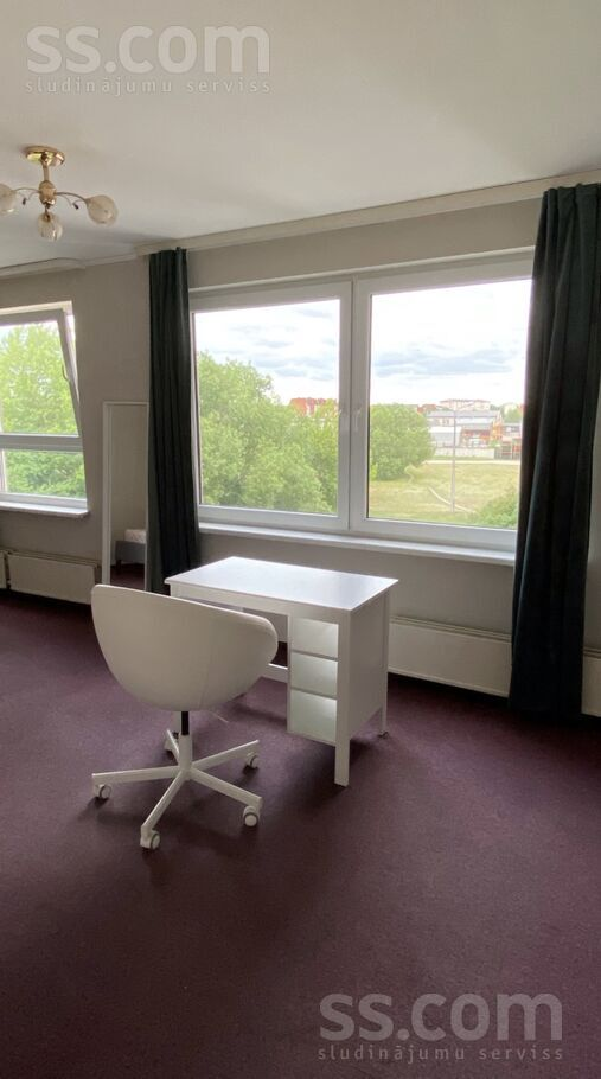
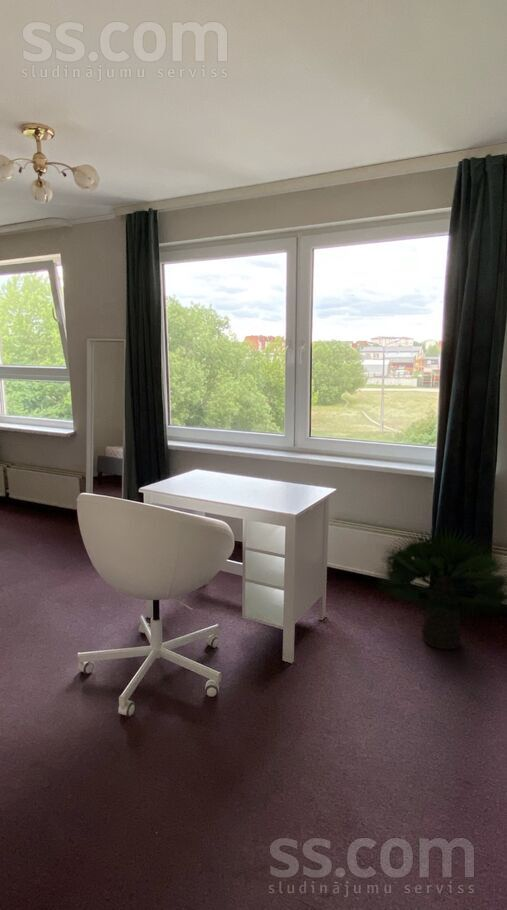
+ potted plant [373,524,507,650]
